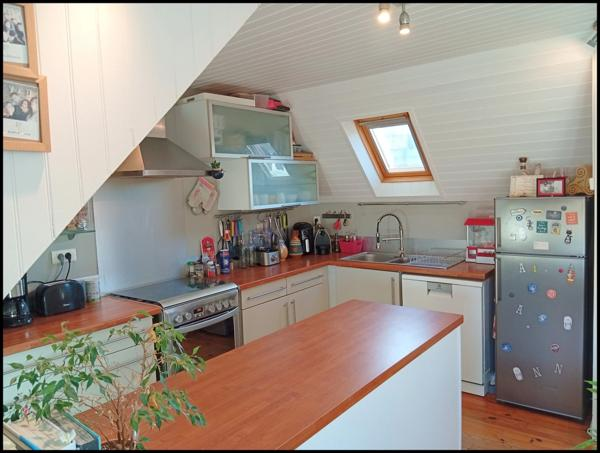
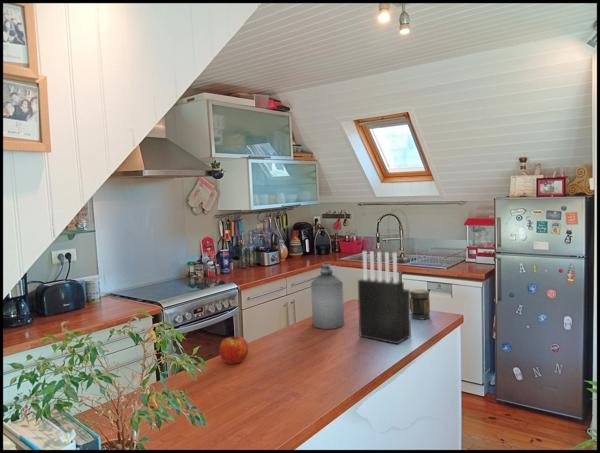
+ knife block [357,250,412,345]
+ bottle [310,261,345,330]
+ jar [410,288,431,320]
+ apple [219,335,249,365]
